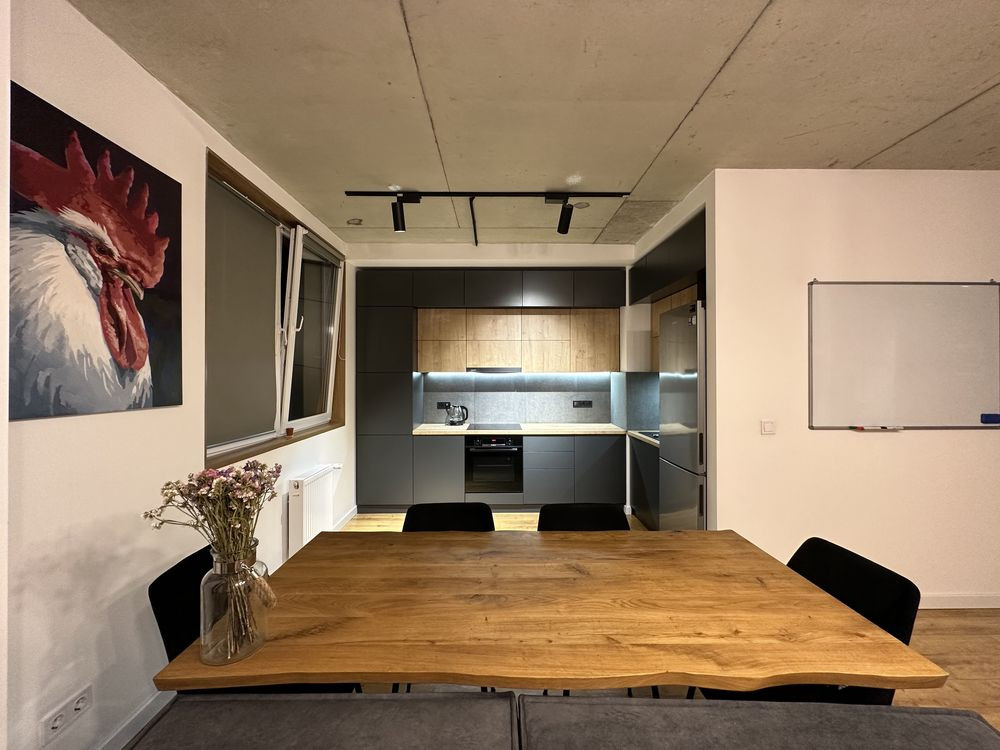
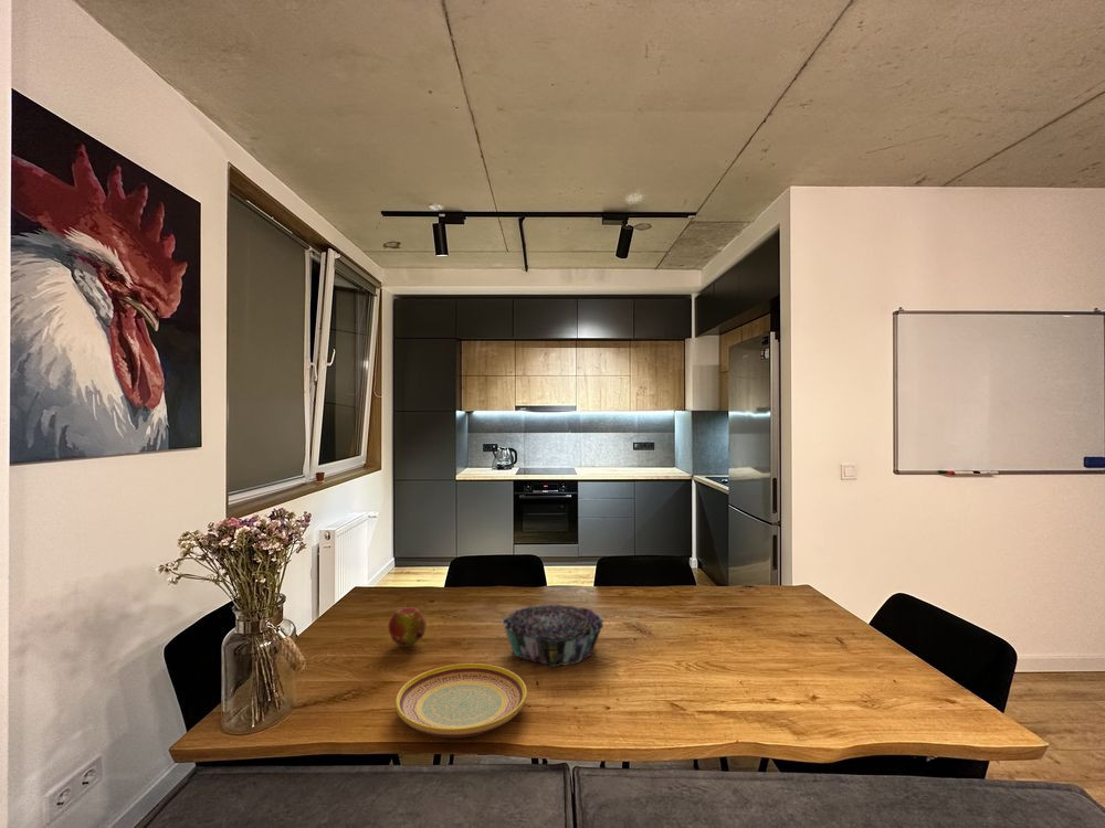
+ plate [394,662,528,739]
+ fruit [388,606,428,648]
+ decorative bowl [501,604,604,667]
